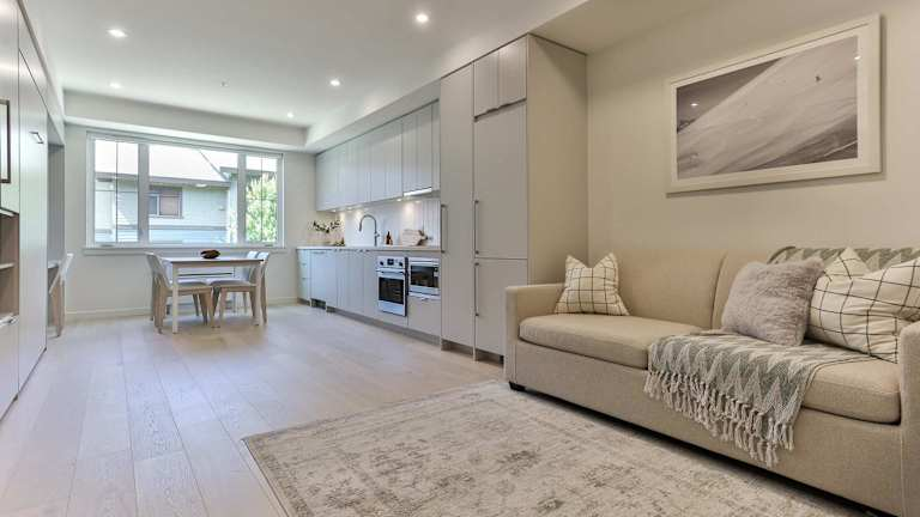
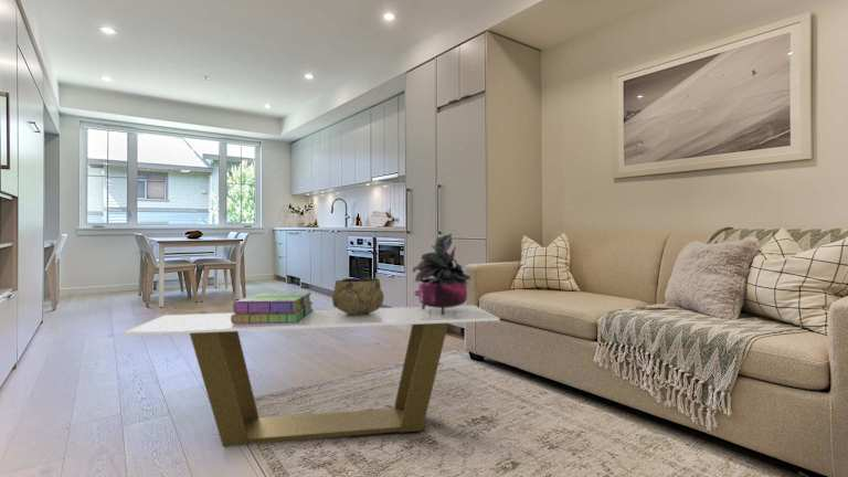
+ stack of books [231,290,315,324]
+ coffee table [123,304,500,448]
+ decorative bowl [331,277,385,316]
+ potted plant [411,233,473,315]
